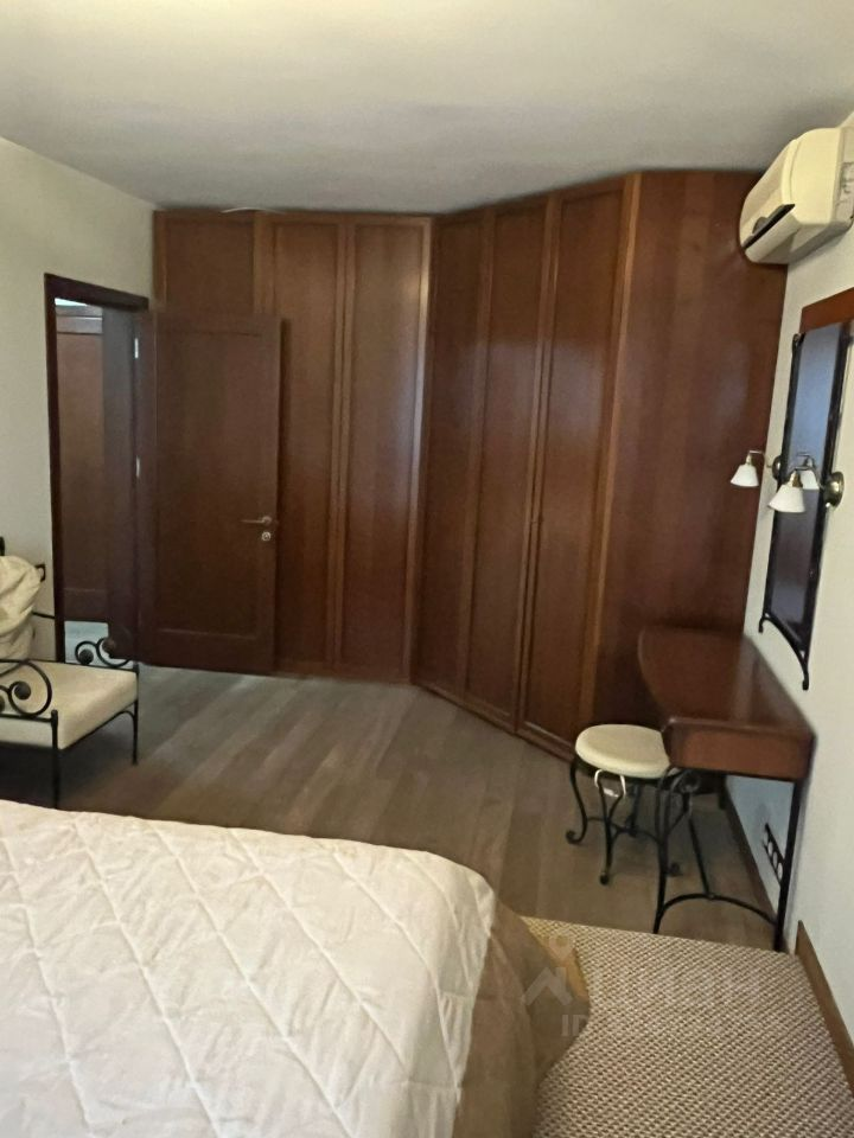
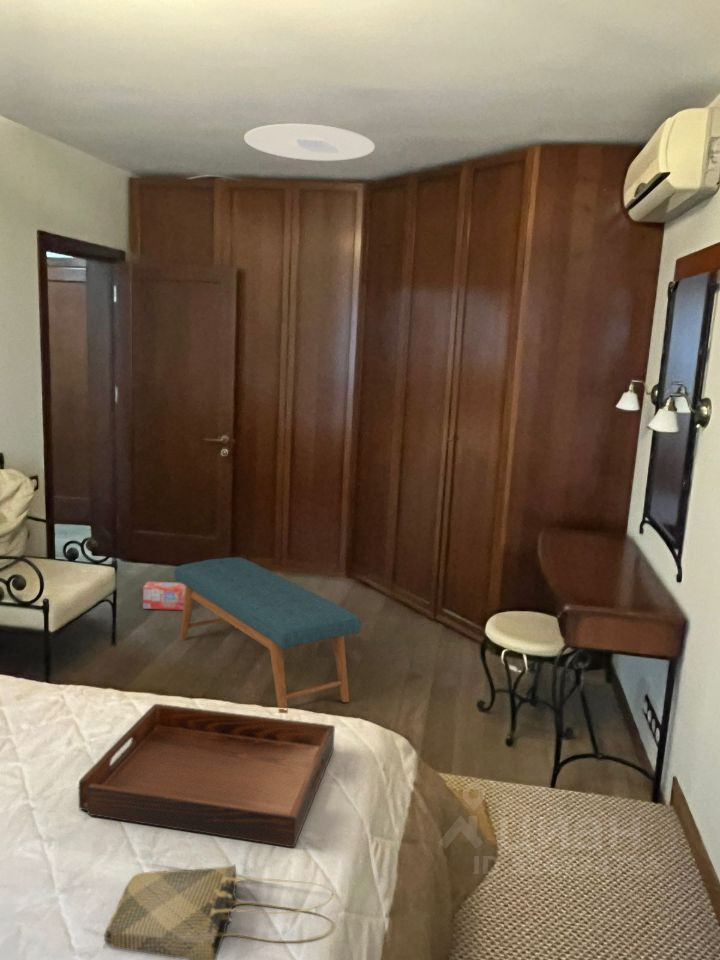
+ tote bag [103,862,335,960]
+ ceiling light [243,123,376,162]
+ serving tray [78,703,336,848]
+ bench [173,556,362,714]
+ box [142,580,186,611]
